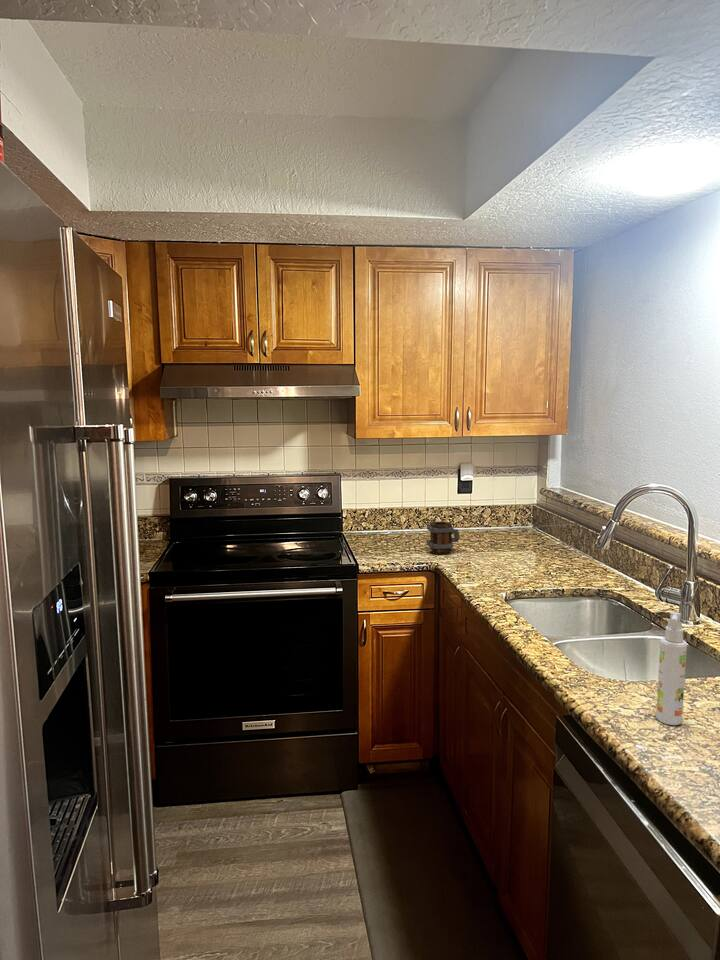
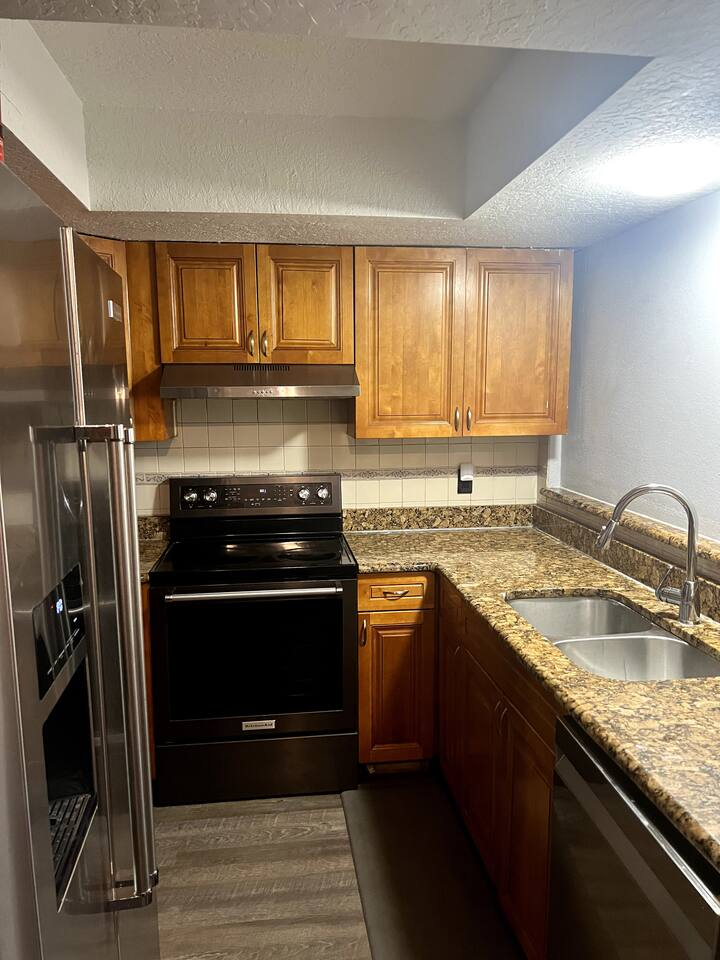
- spray bottle [655,611,688,726]
- mug [426,521,460,555]
